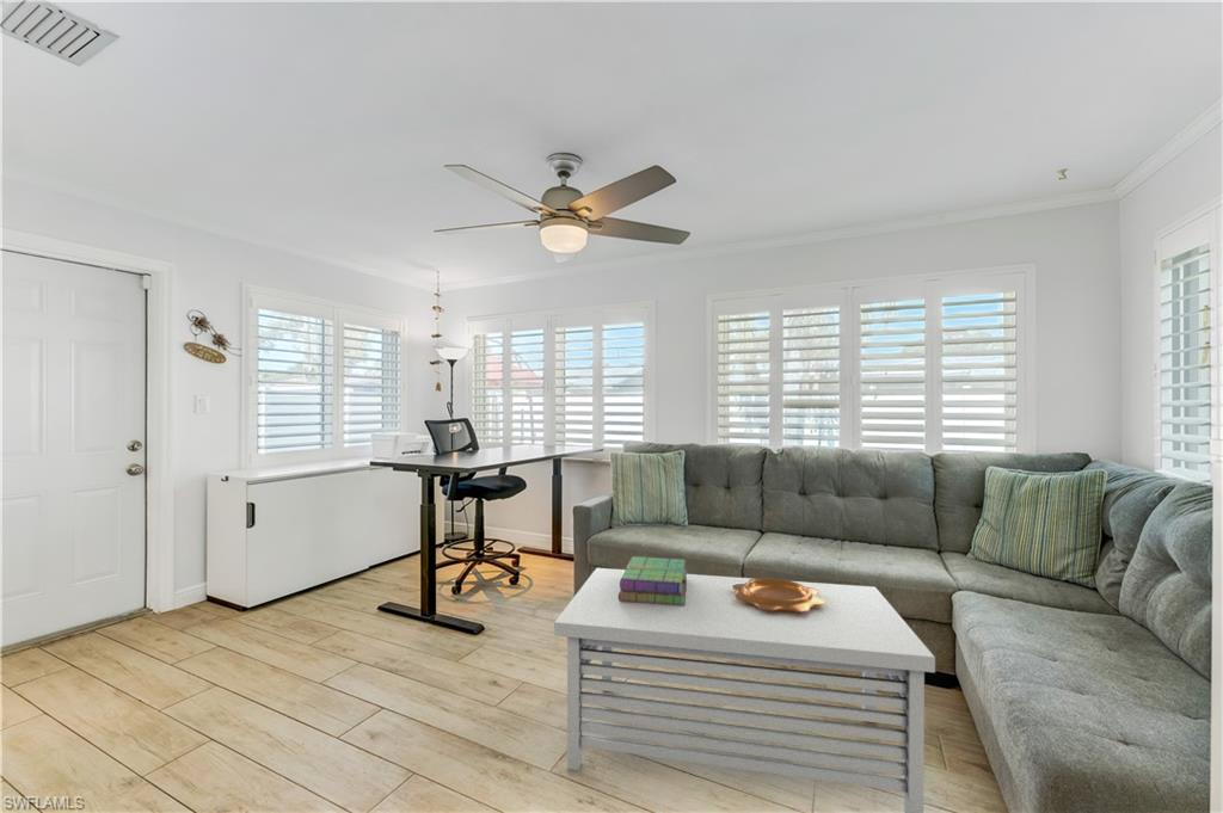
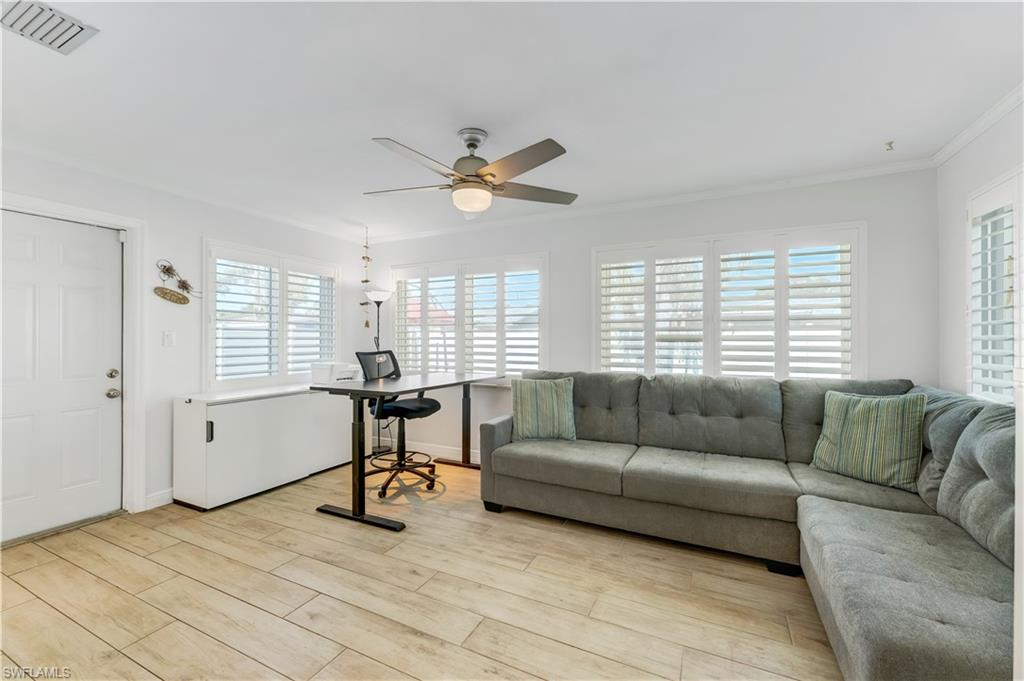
- stack of books [619,555,688,605]
- decorative bowl [732,578,826,612]
- coffee table [553,567,936,813]
